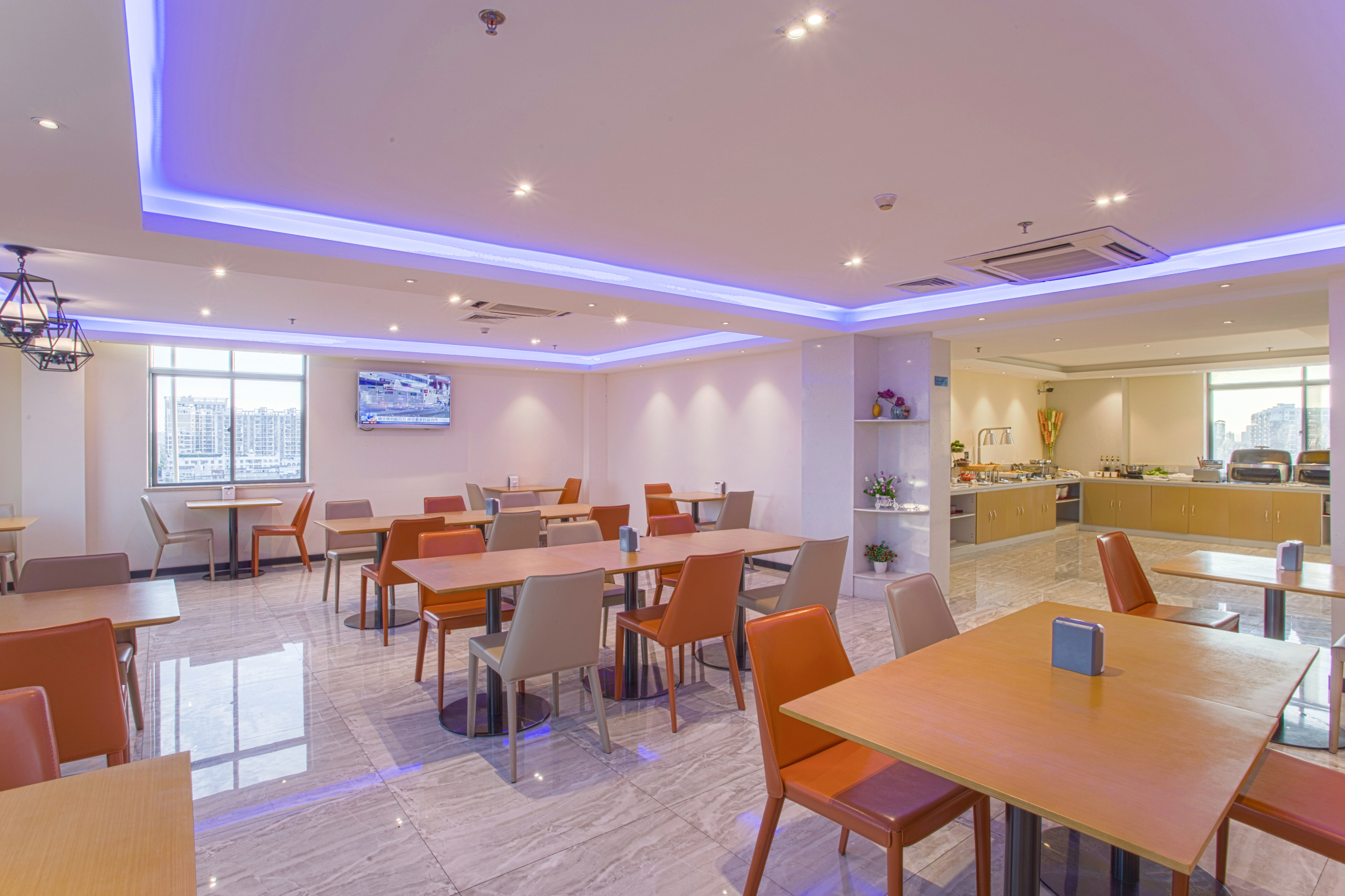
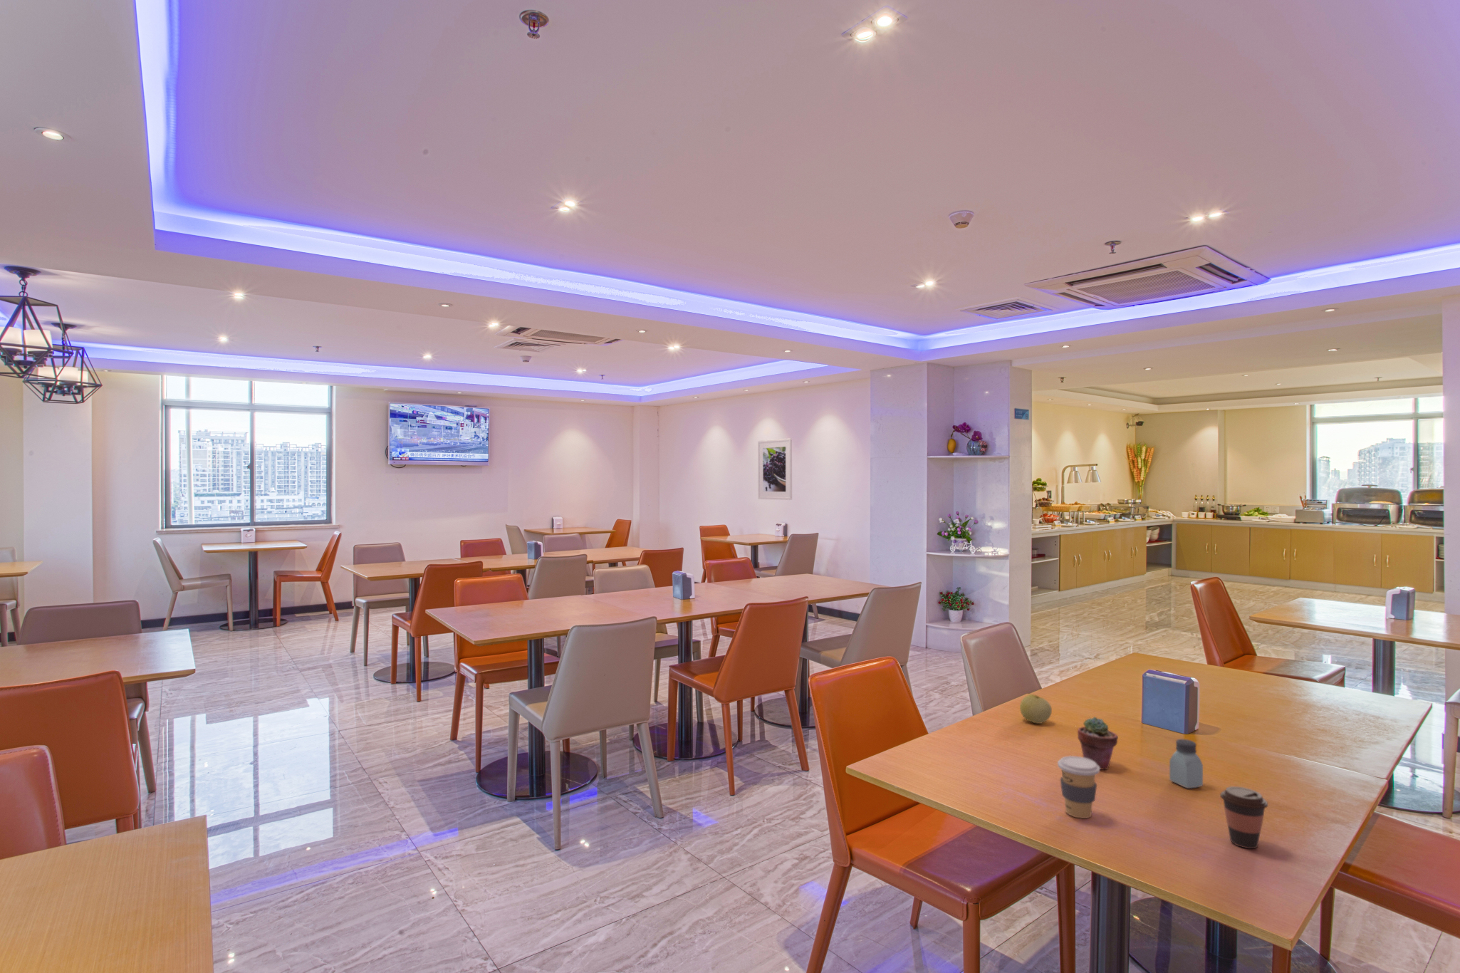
+ apple [1019,693,1053,724]
+ saltshaker [1169,738,1204,789]
+ coffee cup [1219,785,1269,849]
+ potted succulent [1077,716,1119,771]
+ coffee cup [1057,755,1101,819]
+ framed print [757,438,792,501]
